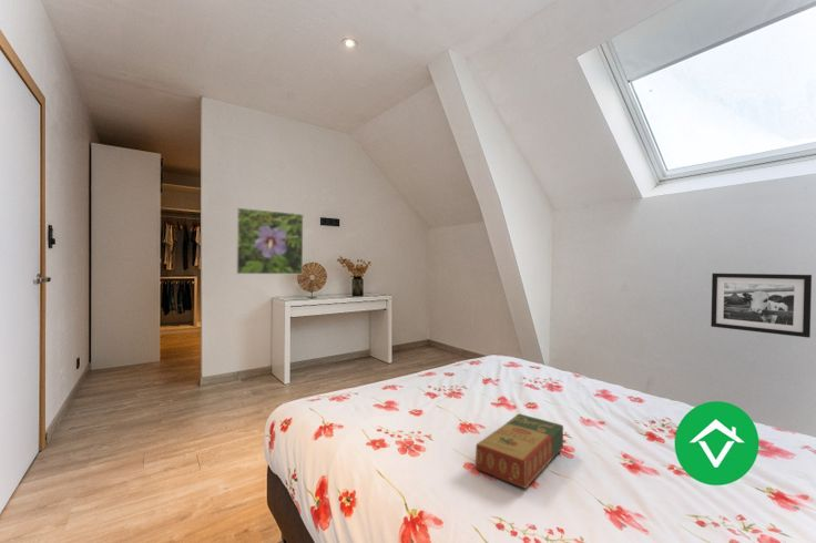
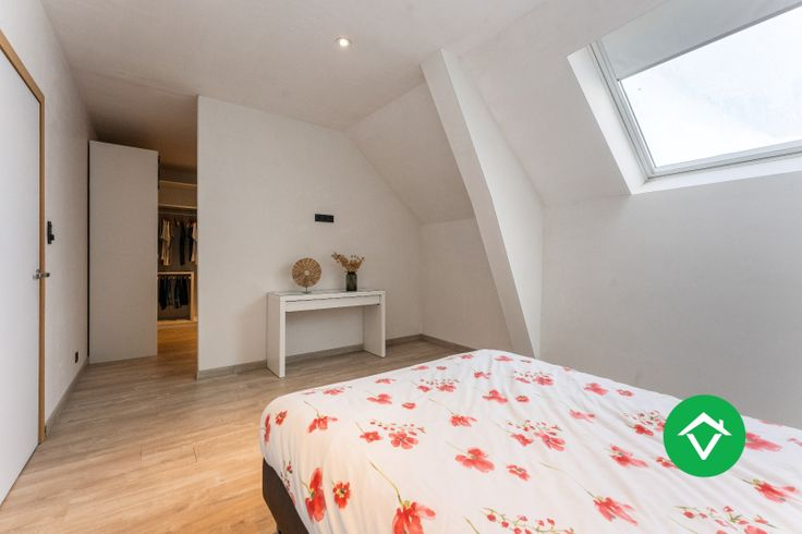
- picture frame [710,273,813,339]
- book [475,412,564,489]
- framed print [235,206,305,275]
